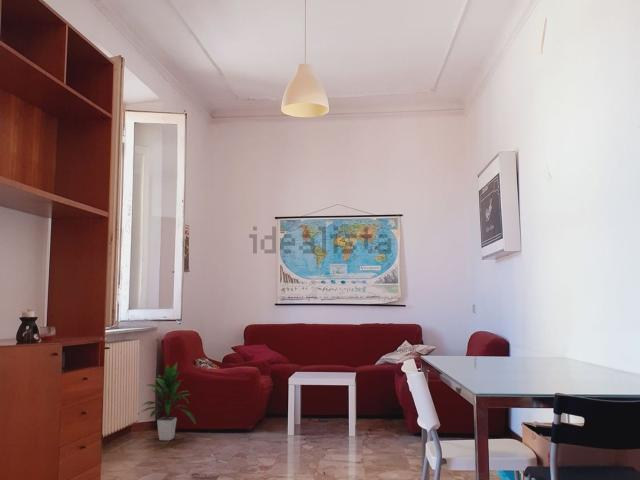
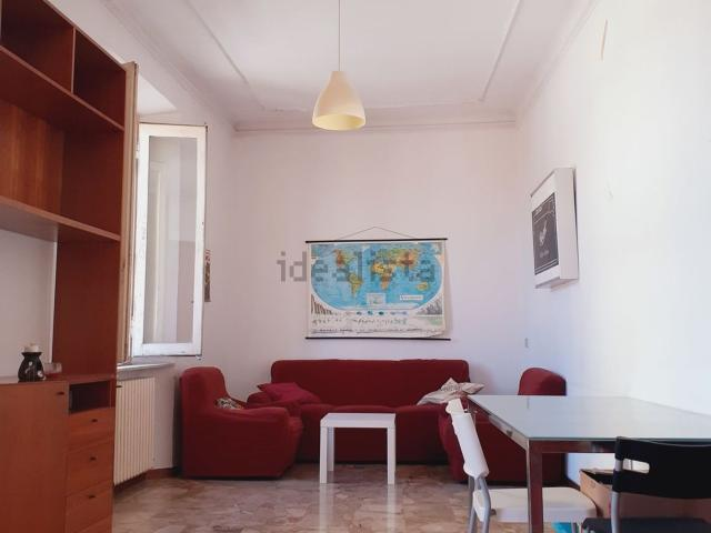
- indoor plant [141,362,197,441]
